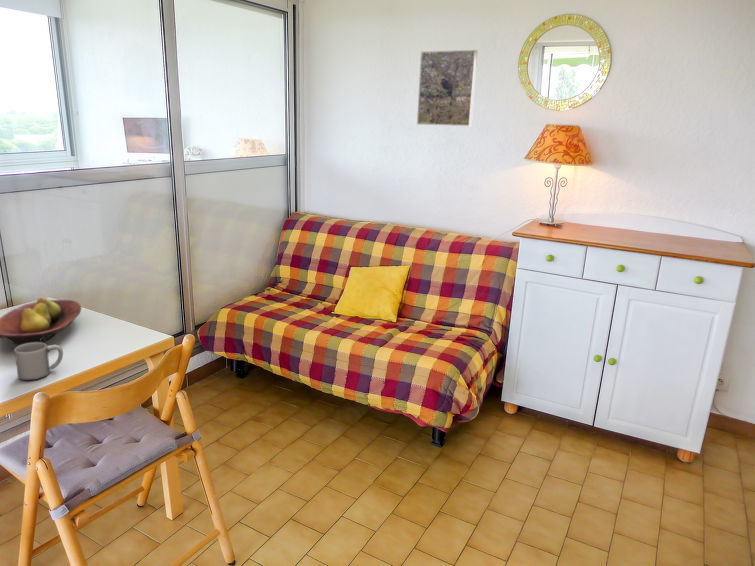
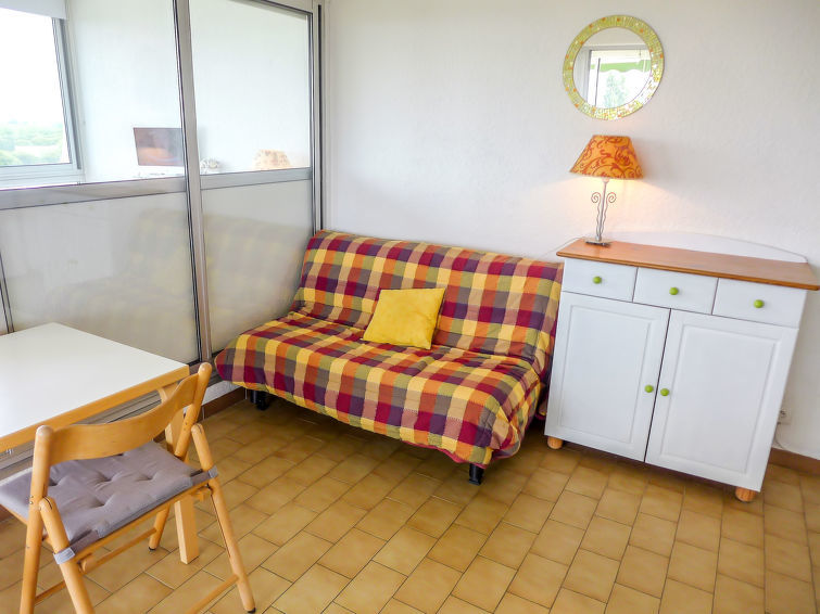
- fruit bowl [0,297,82,347]
- mug [14,342,64,381]
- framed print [416,49,478,127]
